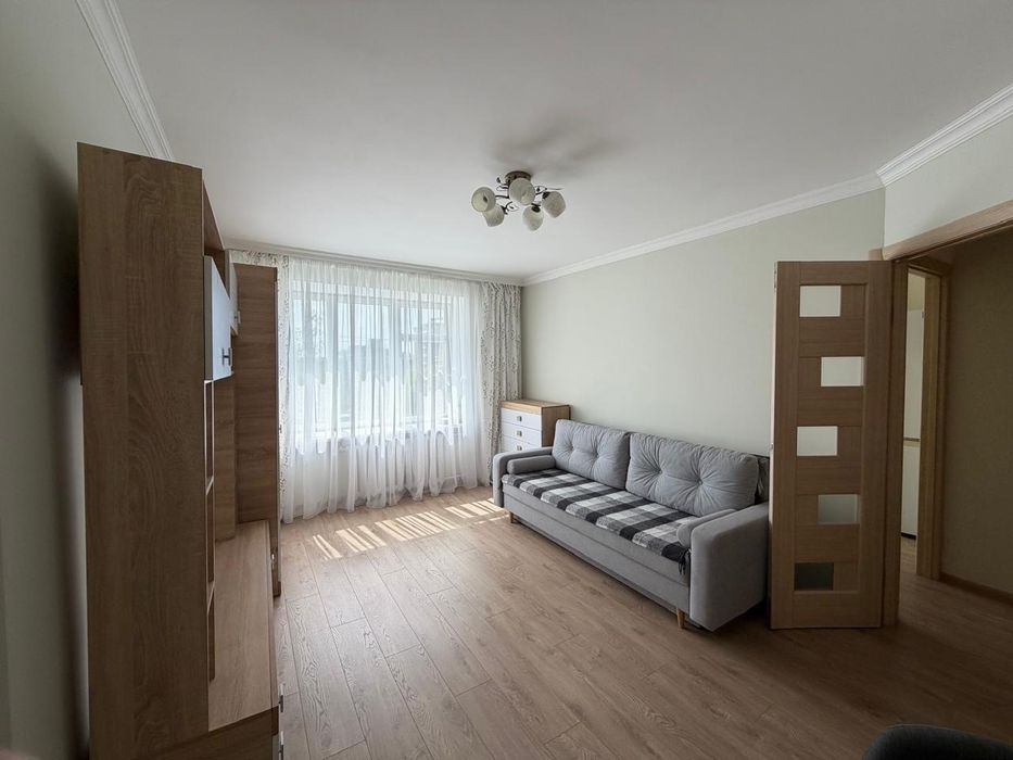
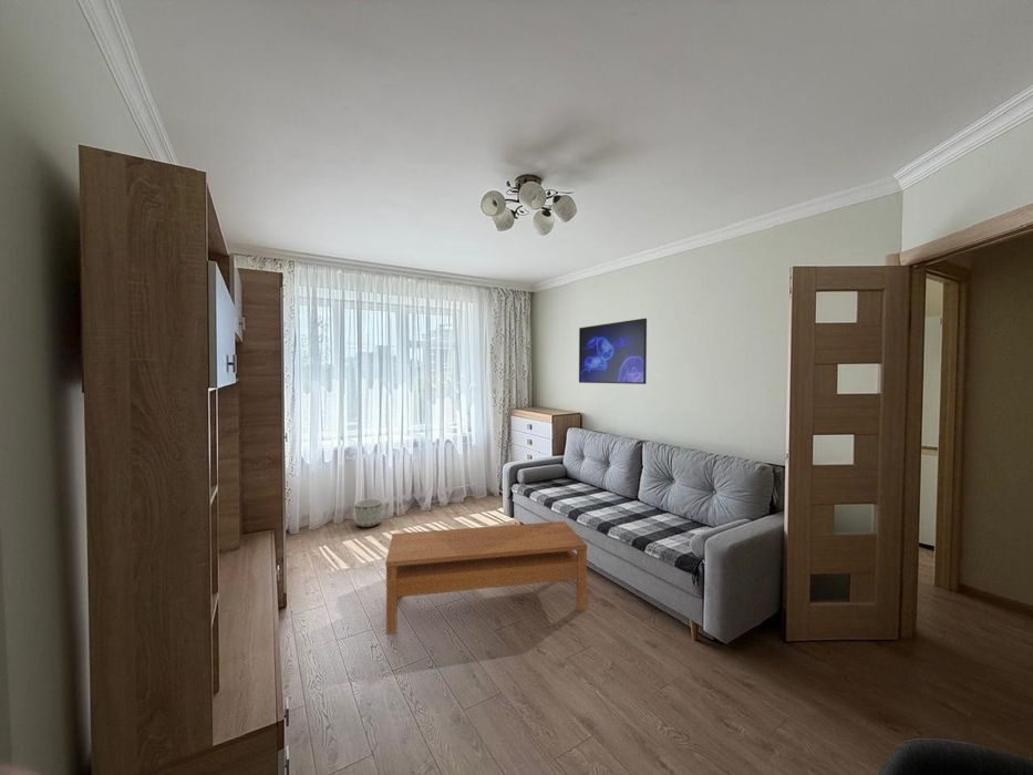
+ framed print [578,317,648,385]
+ planter [353,497,383,528]
+ coffee table [384,520,588,636]
